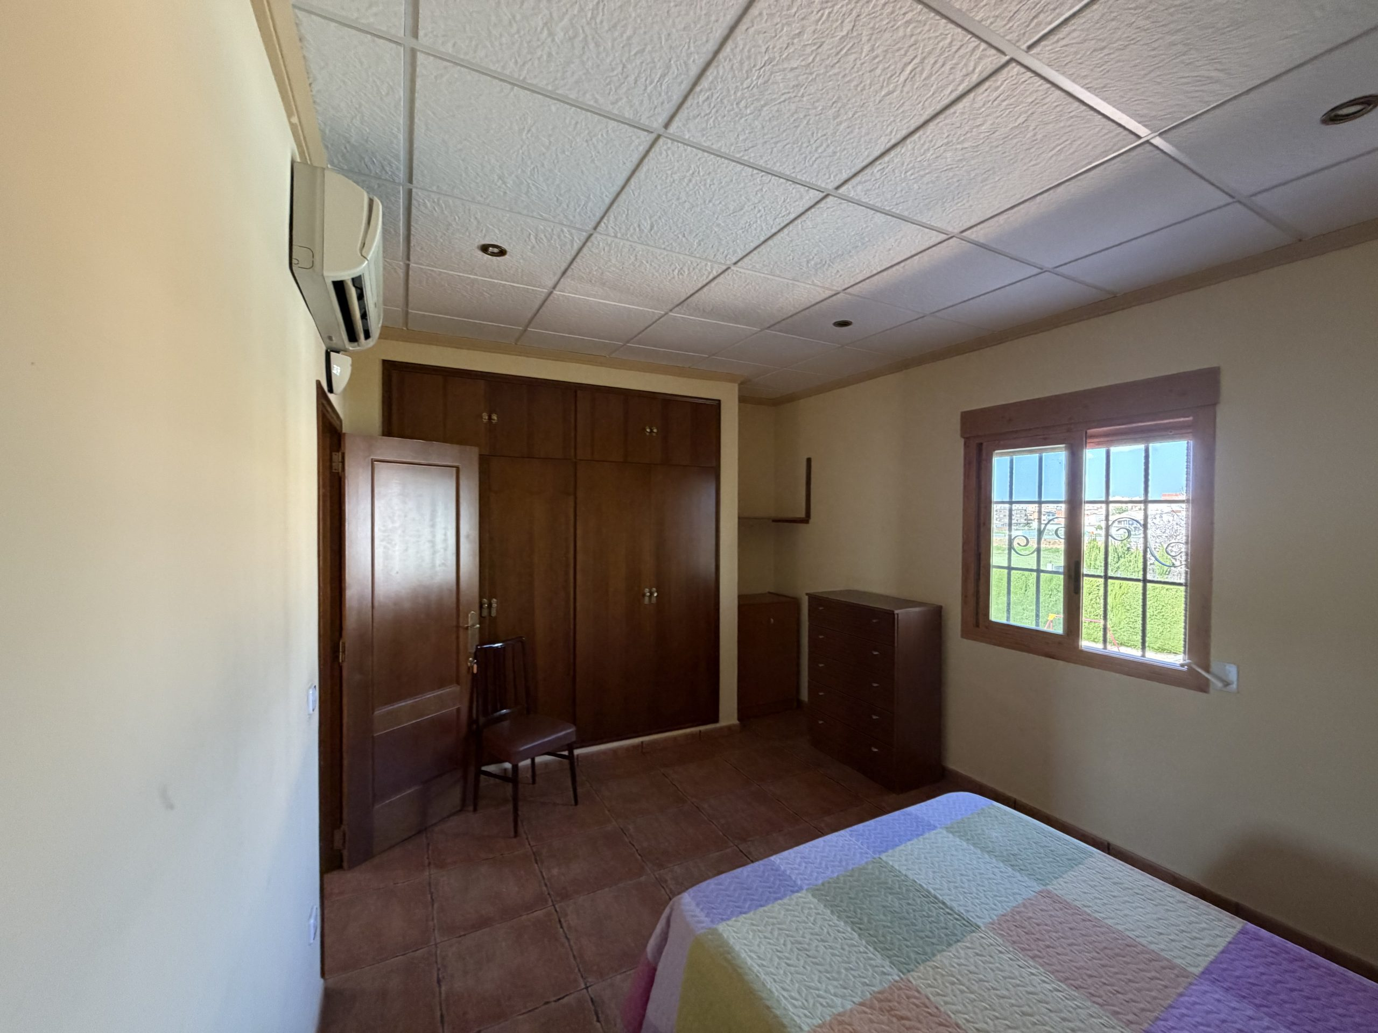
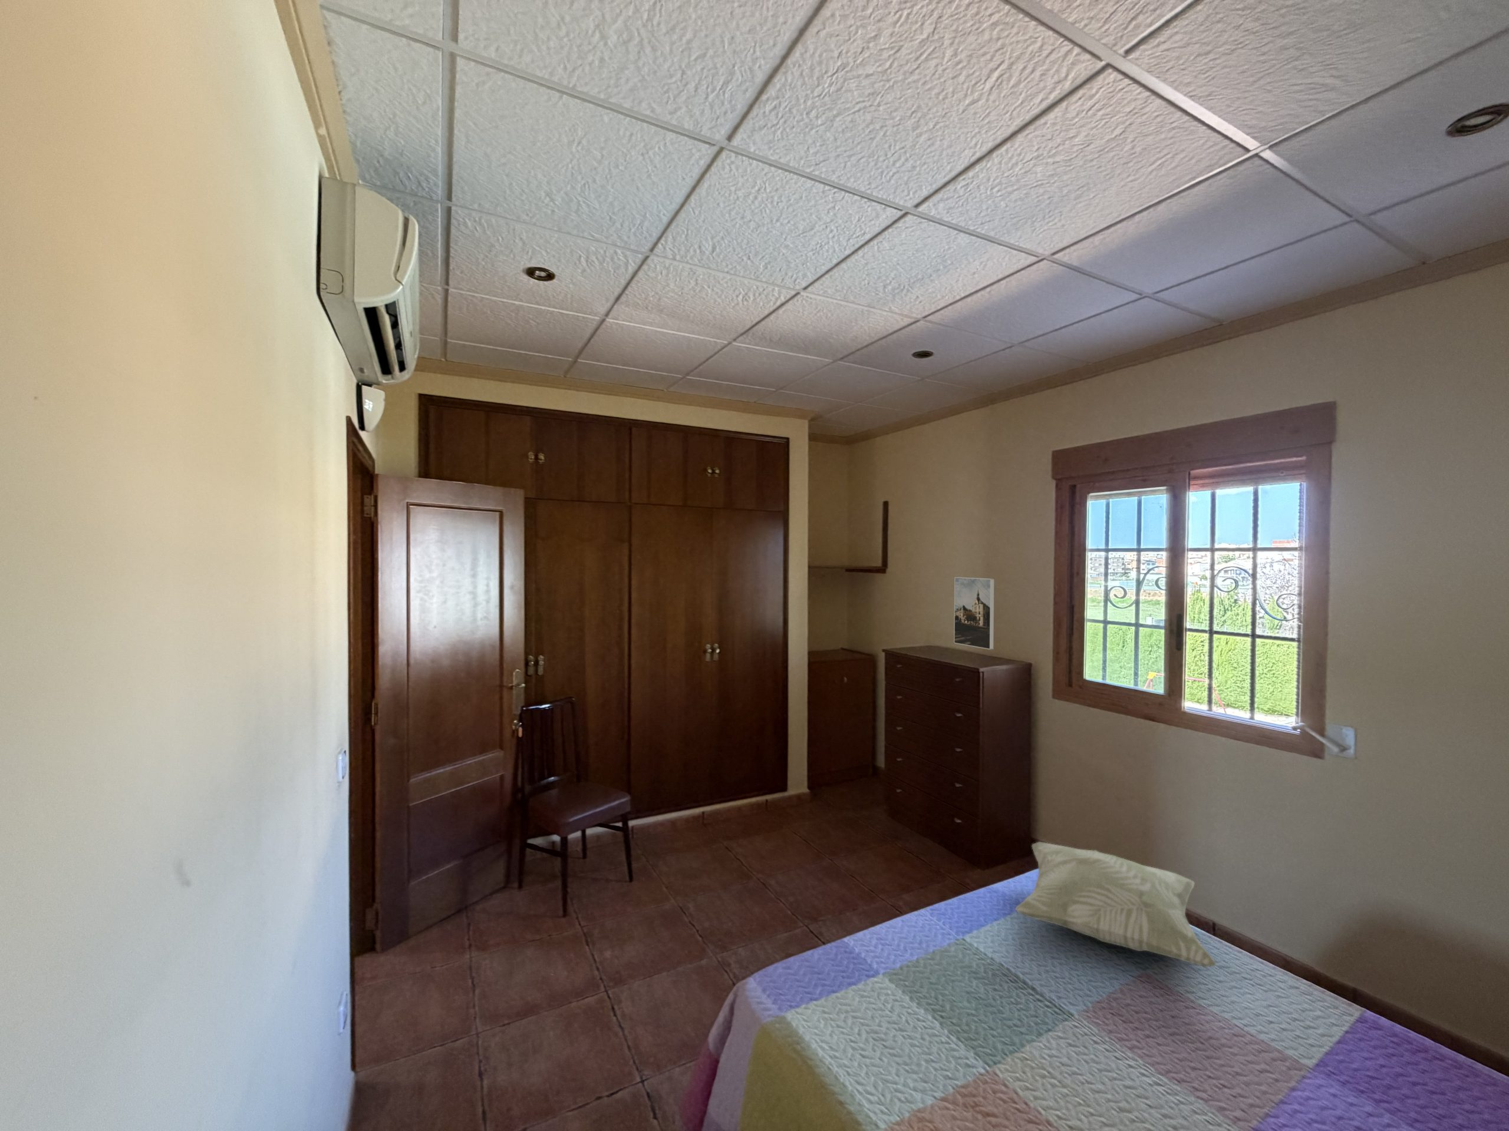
+ decorative pillow [1015,841,1217,968]
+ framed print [953,576,995,650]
